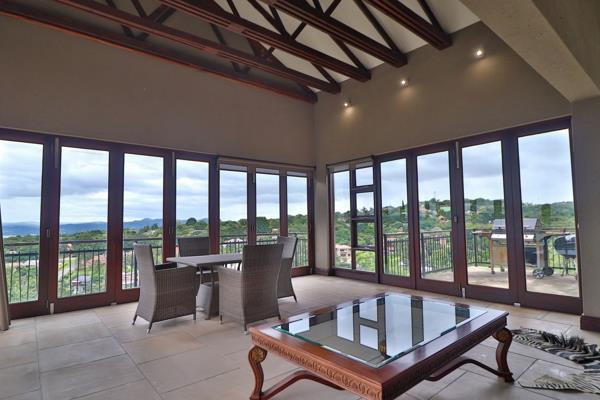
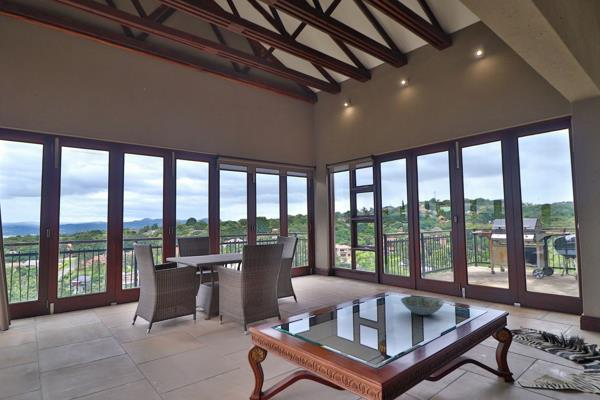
+ decorative bowl [400,295,445,316]
